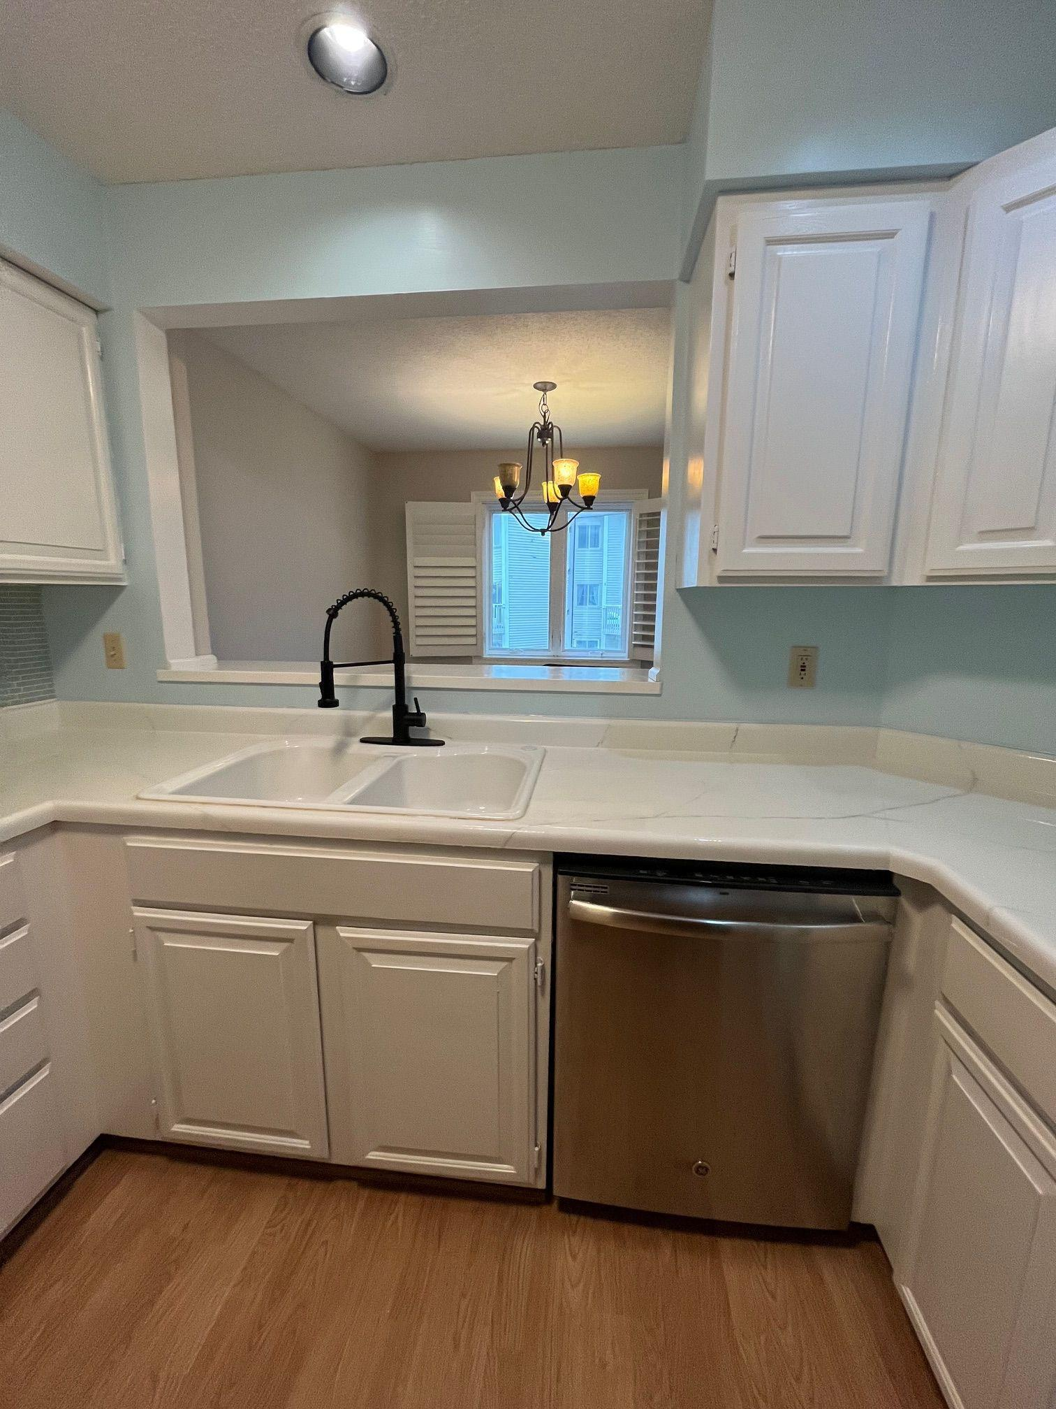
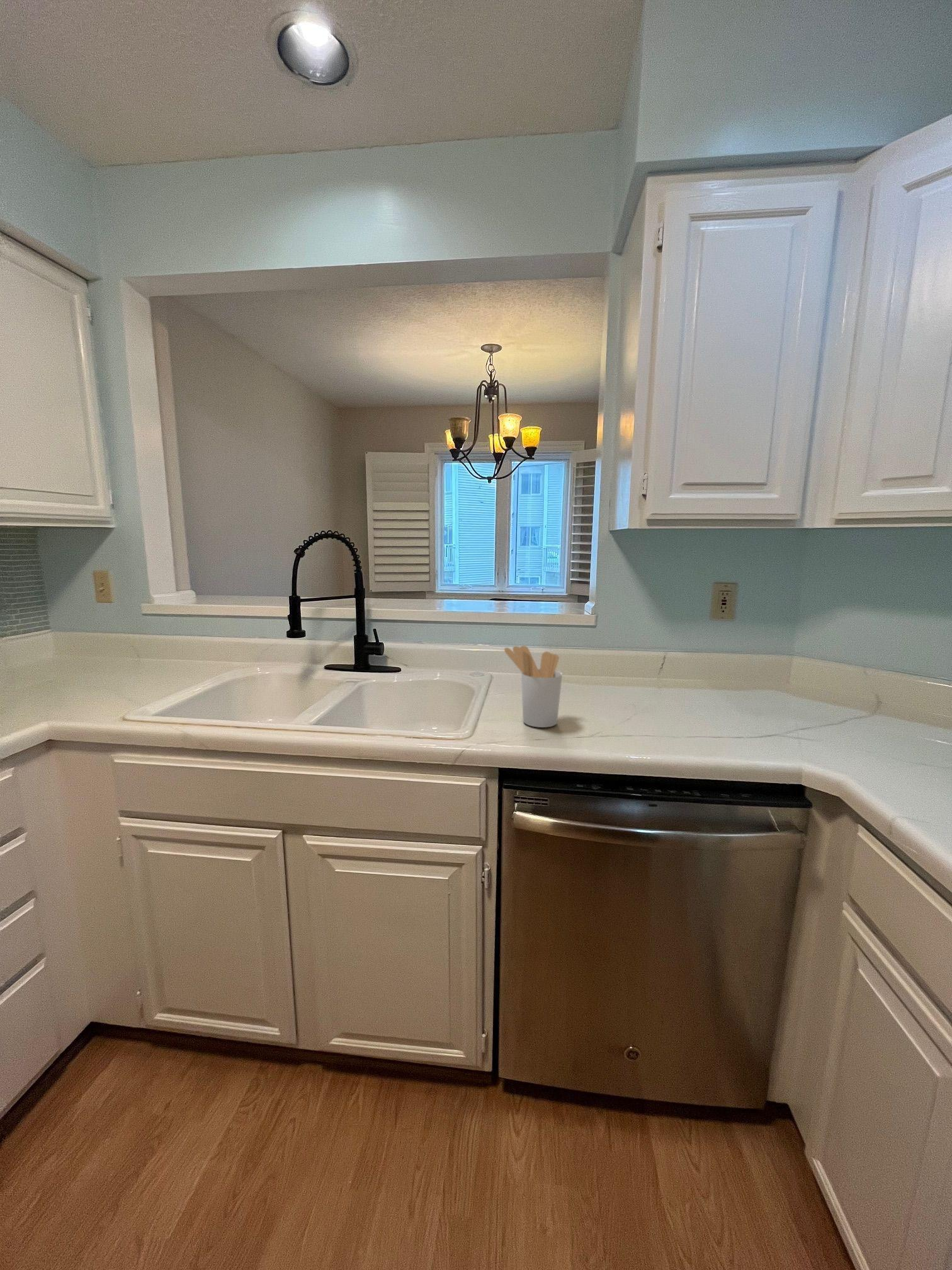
+ utensil holder [504,645,563,728]
